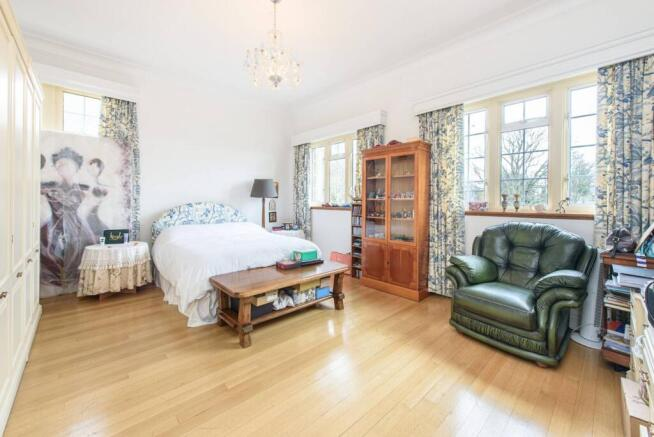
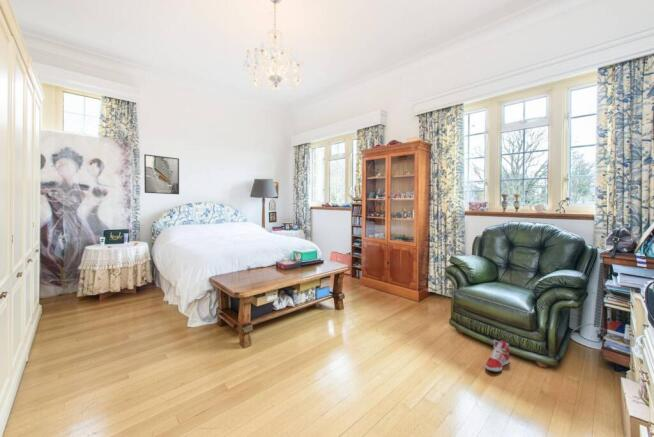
+ sneaker [484,339,511,373]
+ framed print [143,153,180,195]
